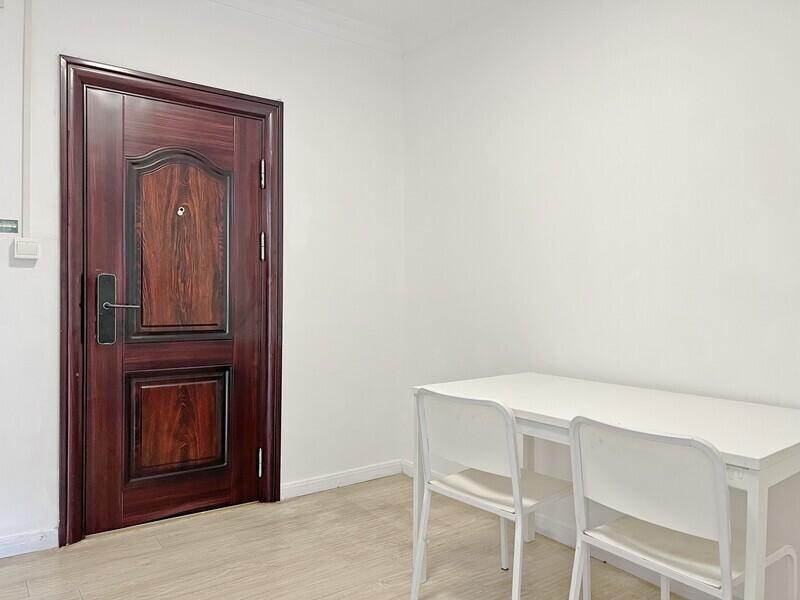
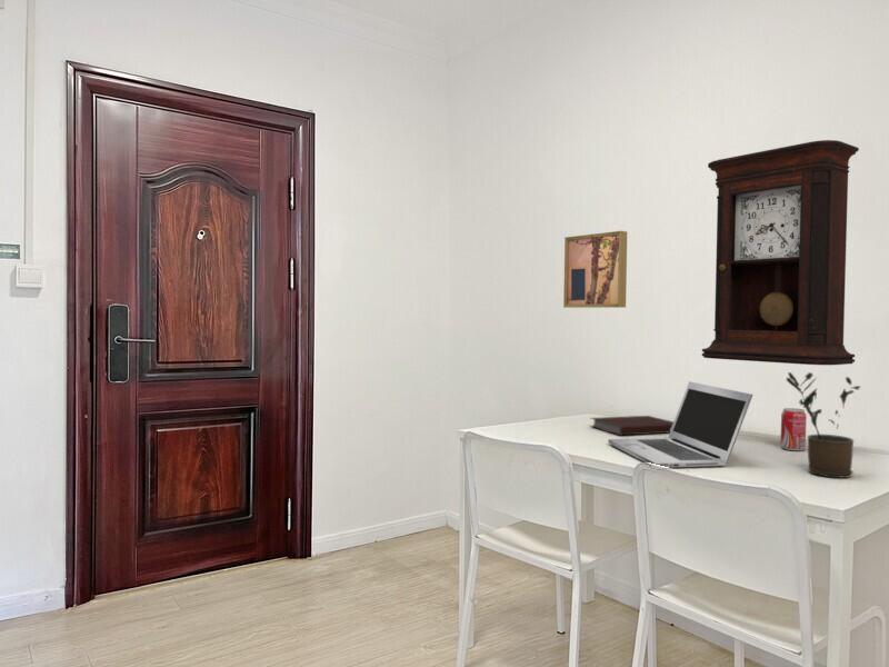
+ wall art [562,230,628,309]
+ beverage can [780,407,808,451]
+ laptop [607,380,755,468]
+ potted plant [786,371,862,479]
+ notebook [589,415,673,436]
+ pendulum clock [701,139,860,366]
